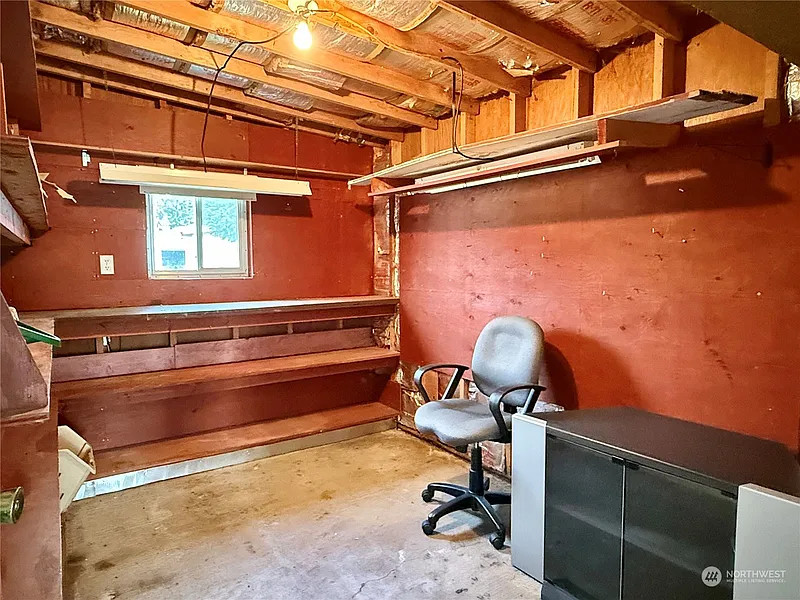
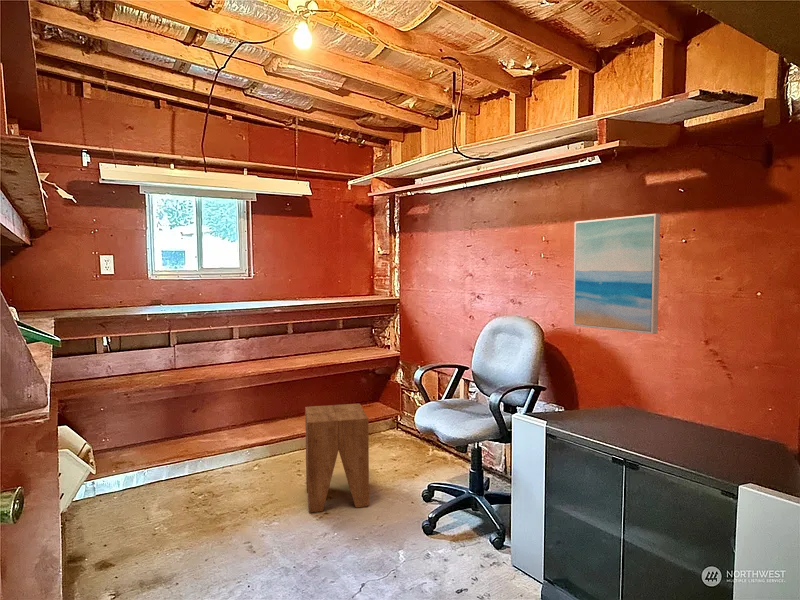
+ wall art [572,213,661,335]
+ side table [304,402,370,513]
